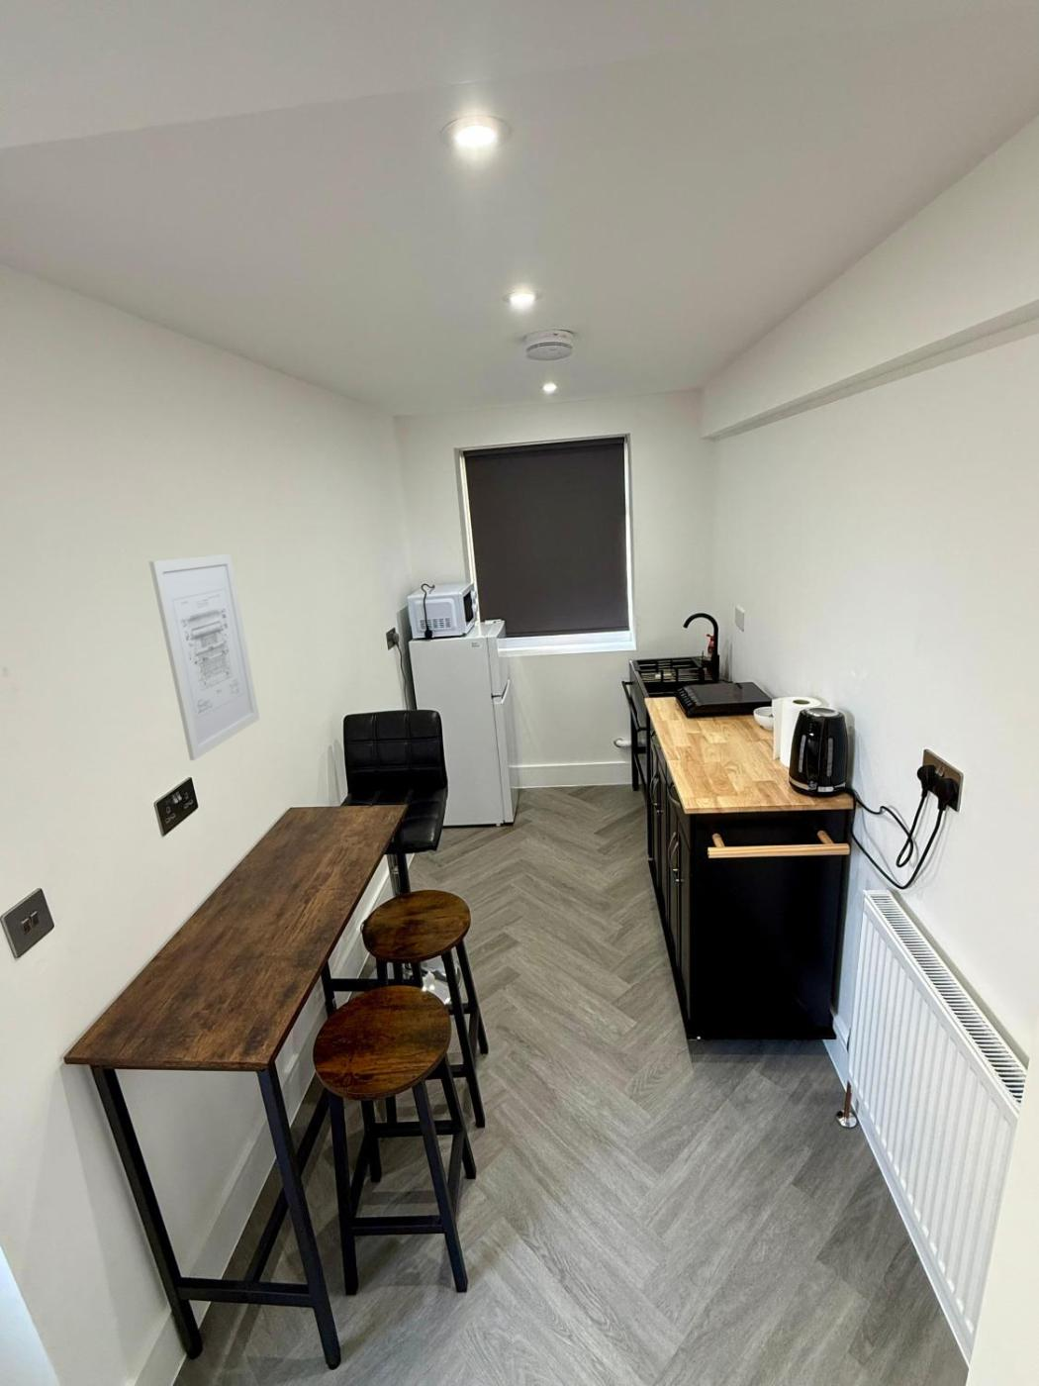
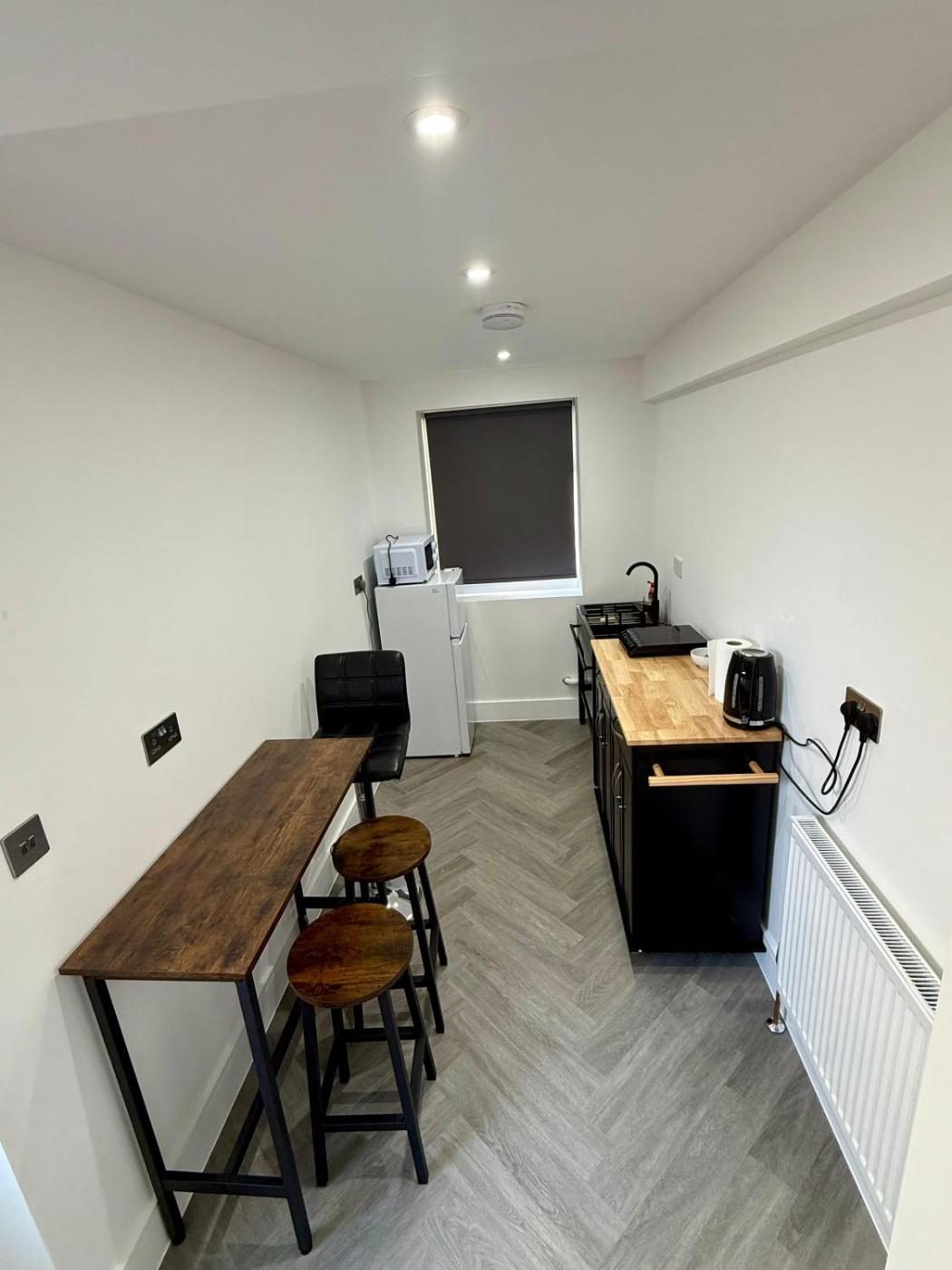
- wall art [148,552,260,762]
